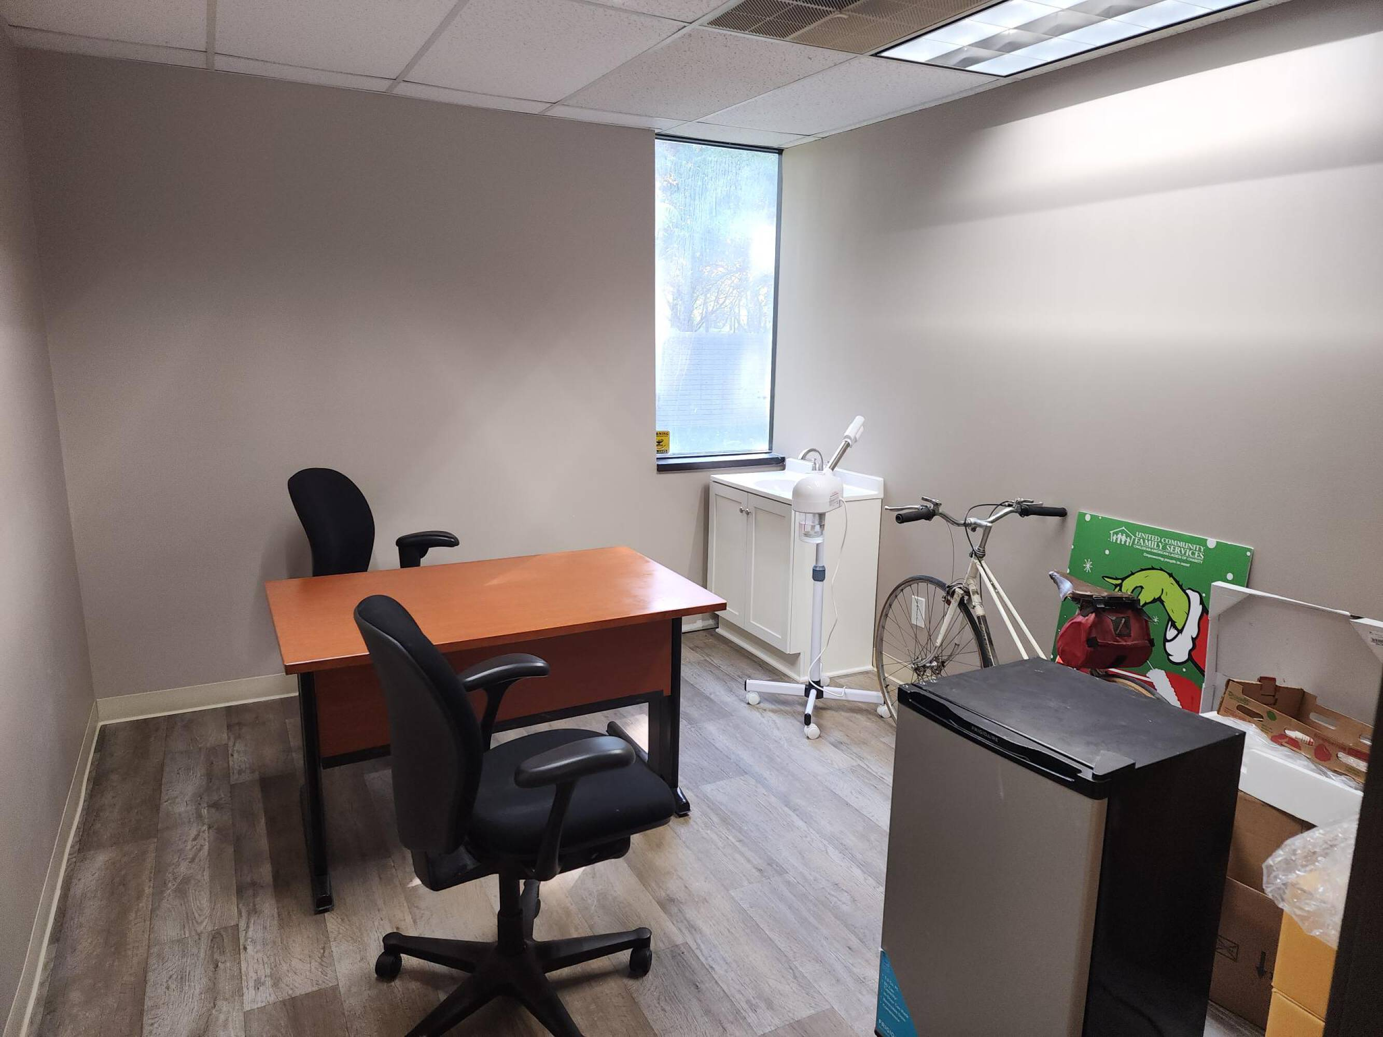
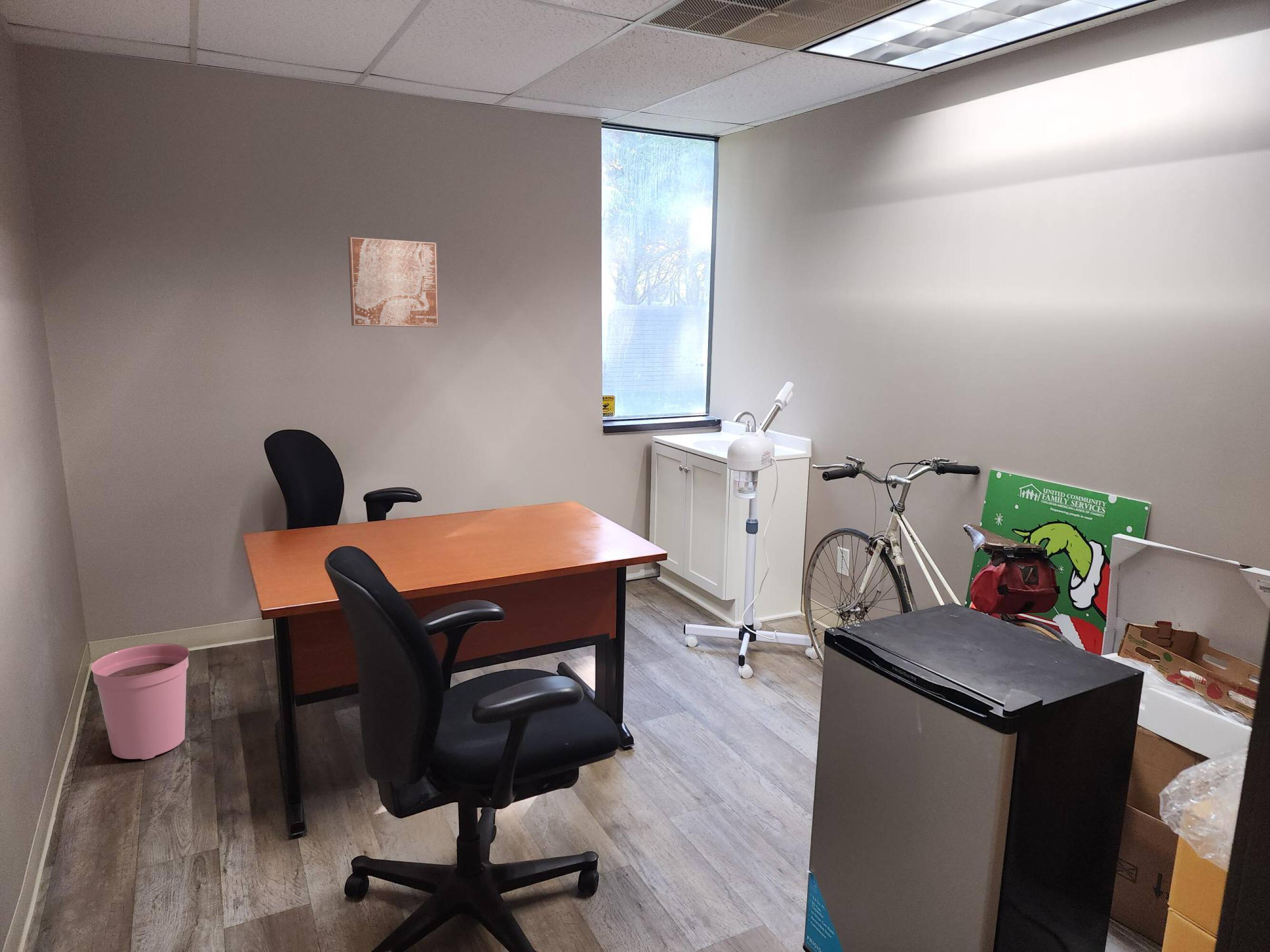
+ plant pot [90,643,190,760]
+ wall art [348,236,439,328]
